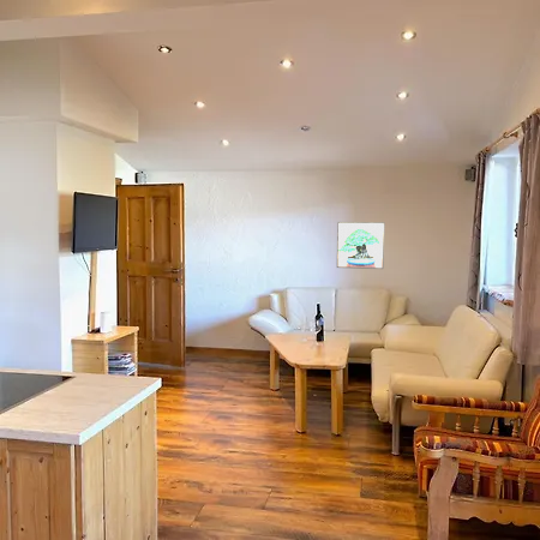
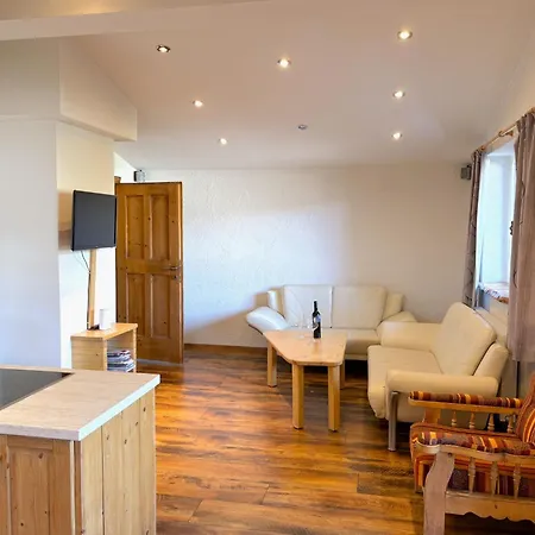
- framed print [336,221,386,270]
